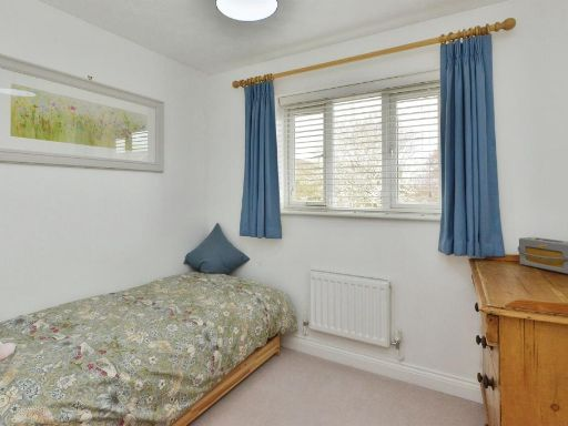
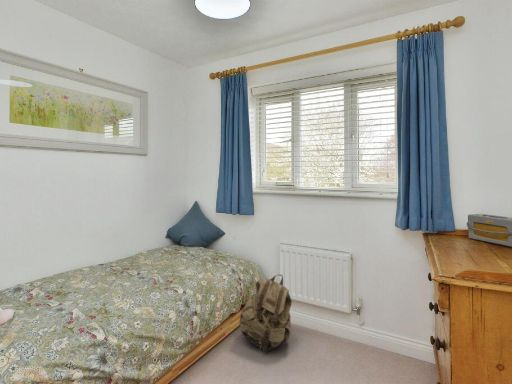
+ backpack [238,274,293,353]
